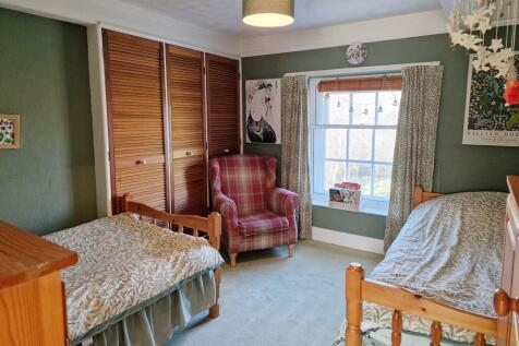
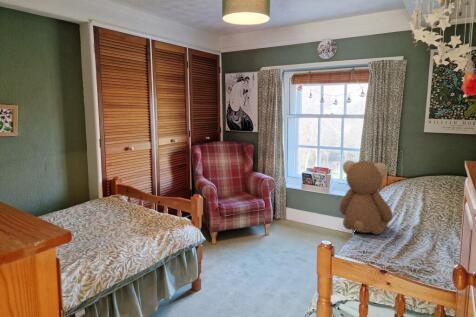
+ teddy bear [339,160,394,236]
